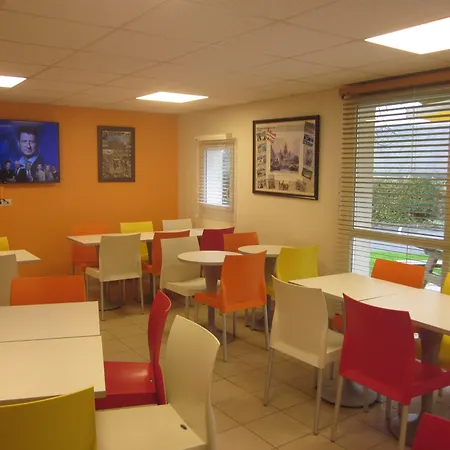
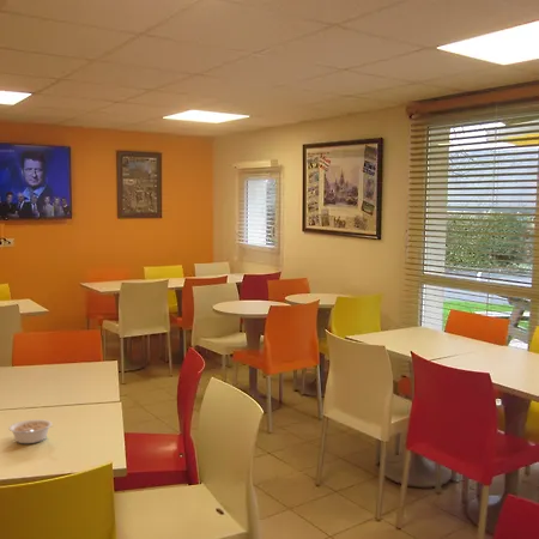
+ legume [8,418,53,444]
